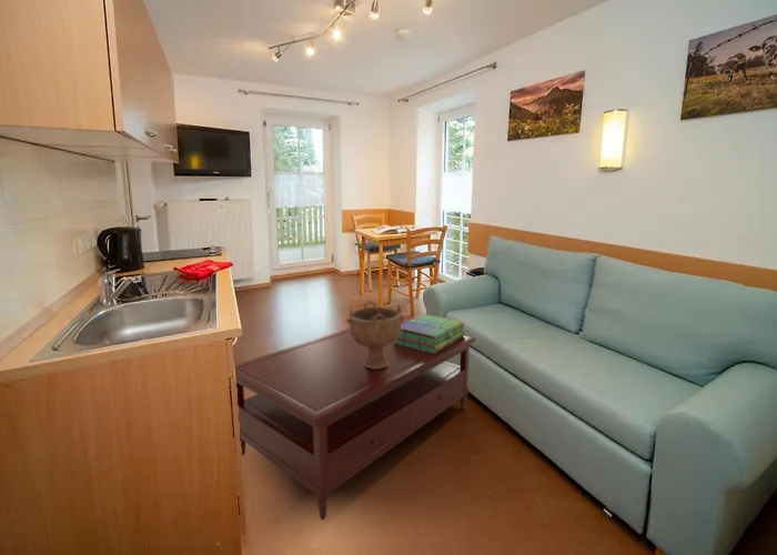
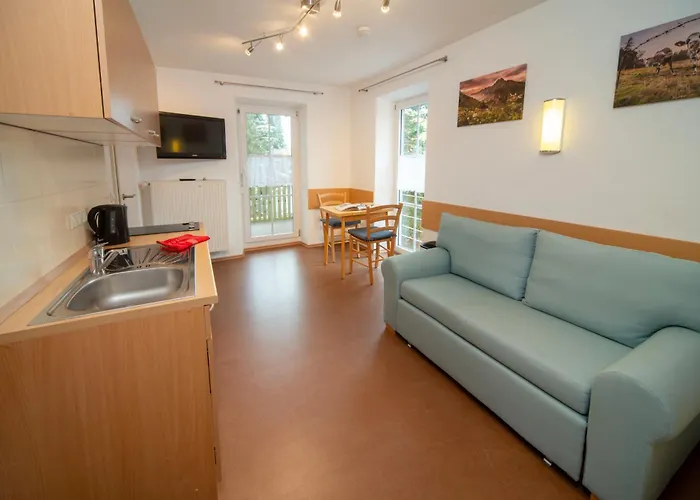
- coffee table [234,320,476,521]
- stack of books [394,313,466,354]
- decorative bowl [344,299,405,369]
